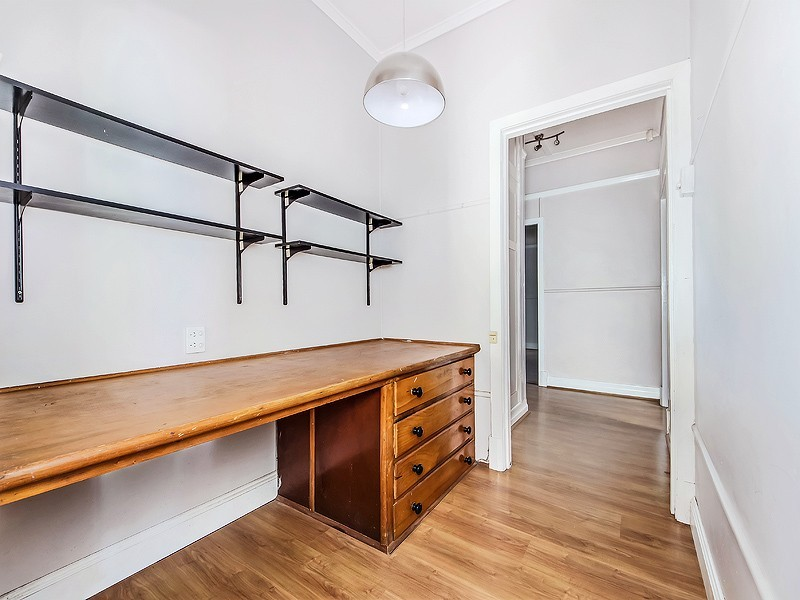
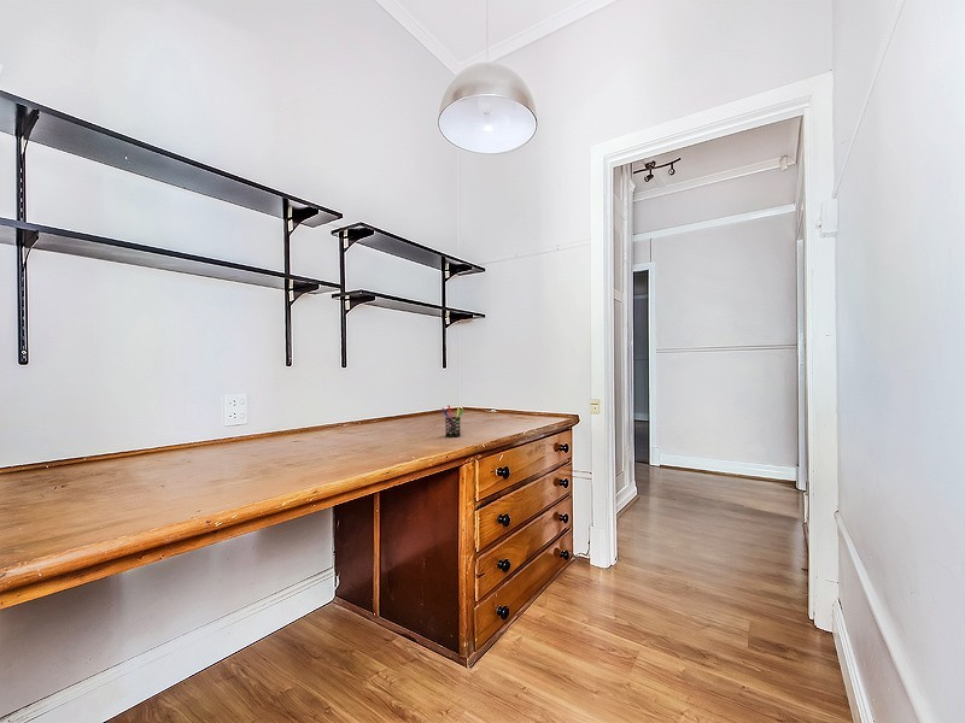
+ pen holder [440,404,464,439]
